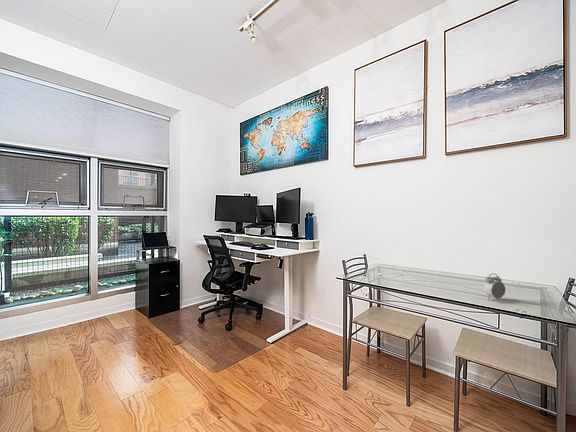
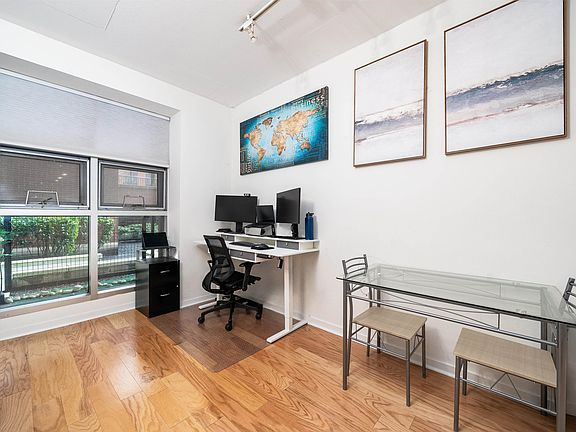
- alarm clock [483,273,506,300]
